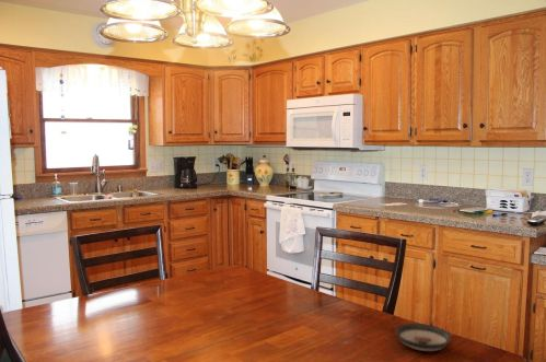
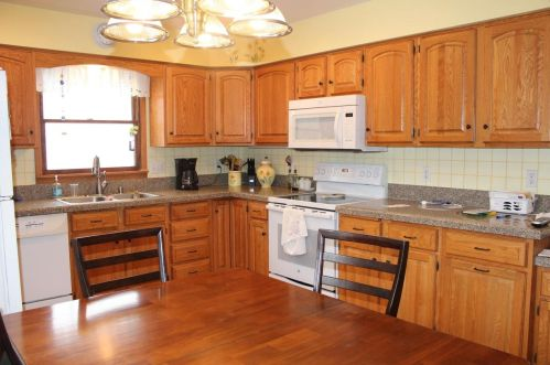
- saucer [395,323,453,352]
